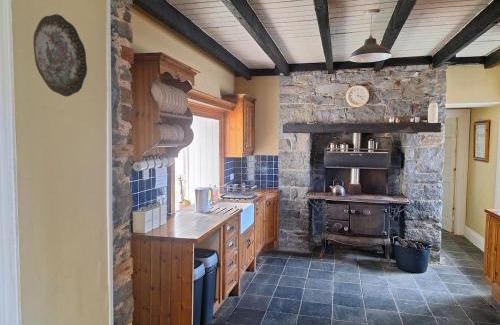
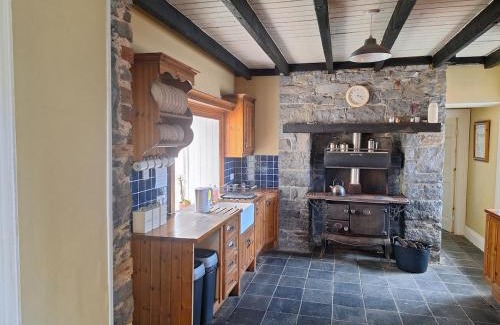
- decorative plate [32,13,88,98]
